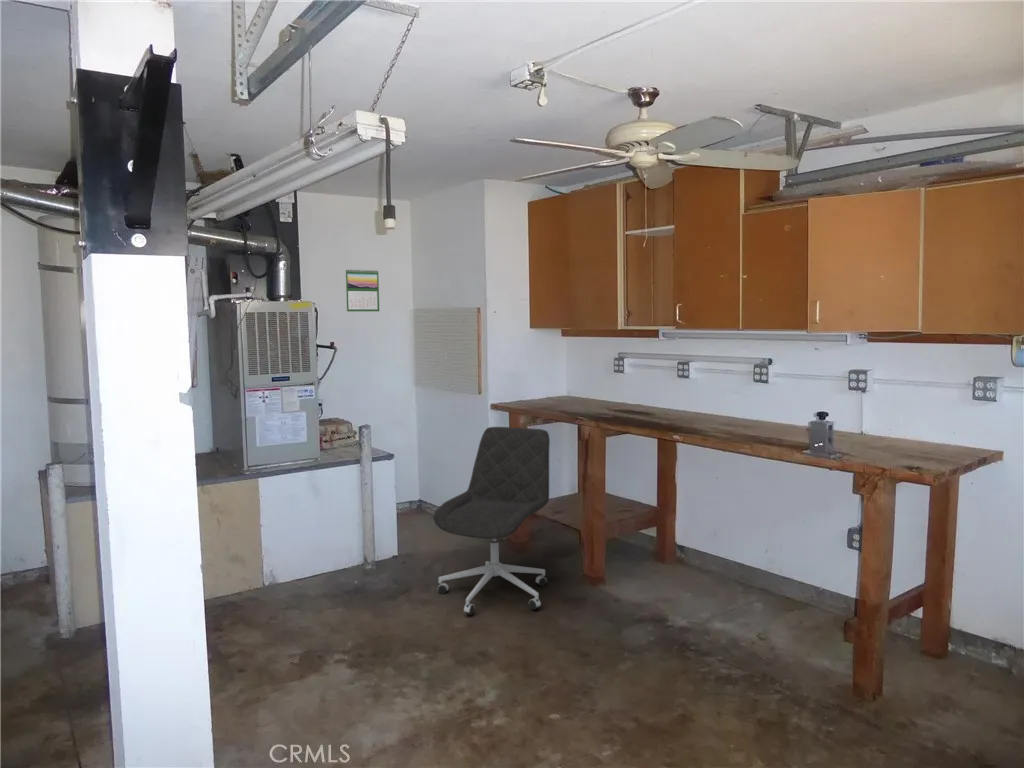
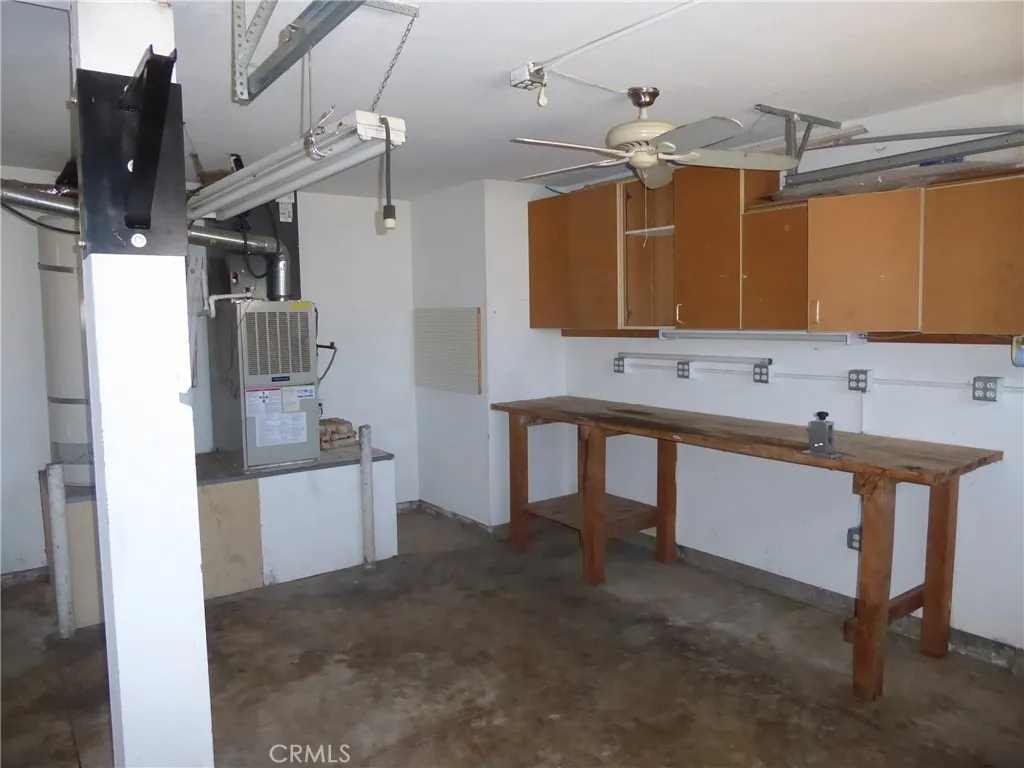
- office chair [433,426,551,616]
- calendar [345,268,380,312]
